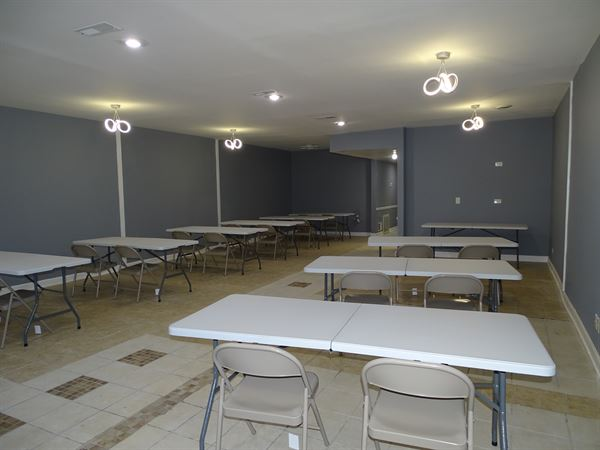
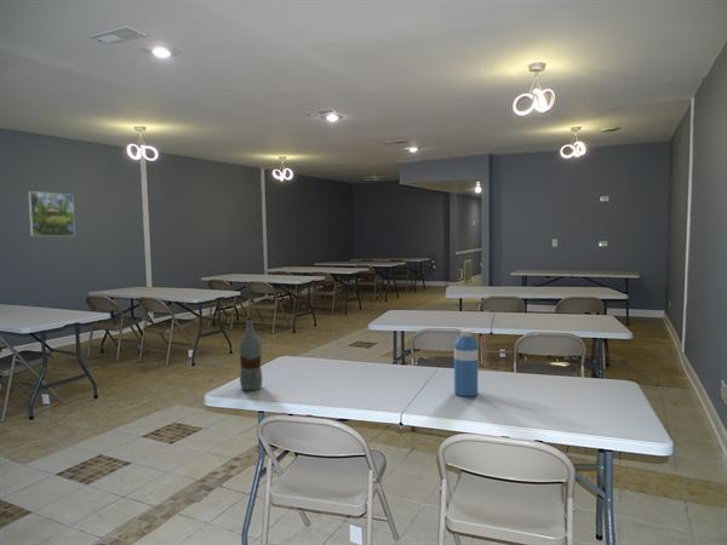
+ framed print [27,190,76,237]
+ water bottle [453,328,479,397]
+ bottle [237,315,263,391]
